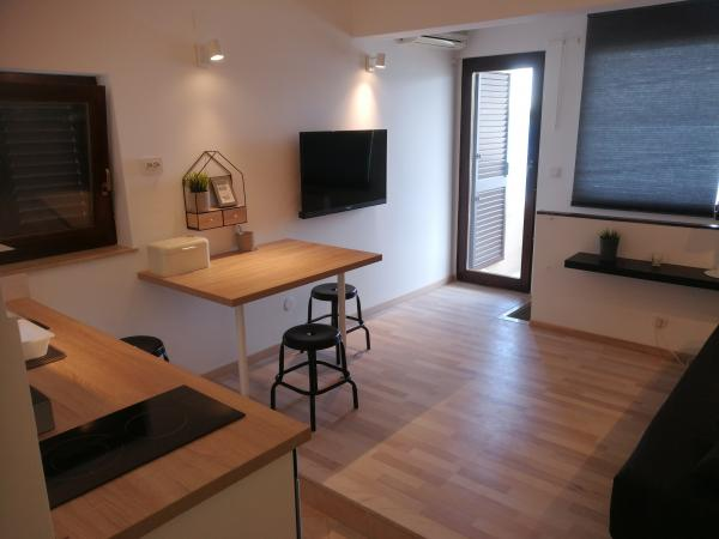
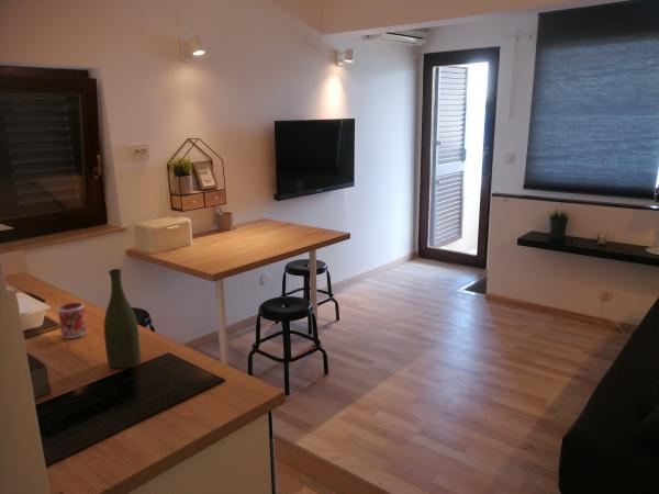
+ mug [57,302,88,339]
+ bottle [103,268,142,369]
